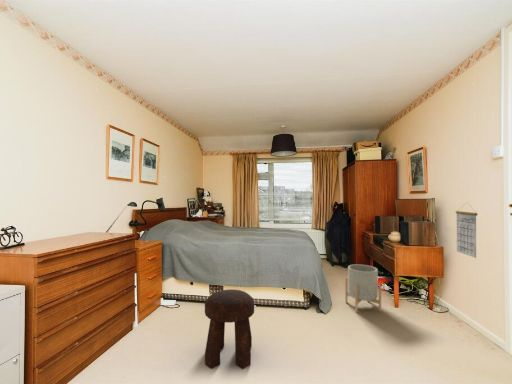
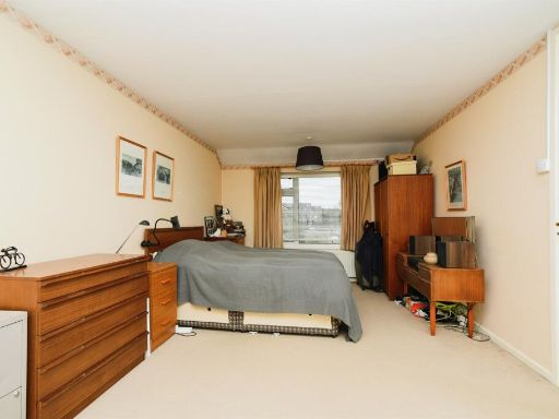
- stool [204,288,255,370]
- planter [344,264,382,313]
- calendar [455,202,479,259]
